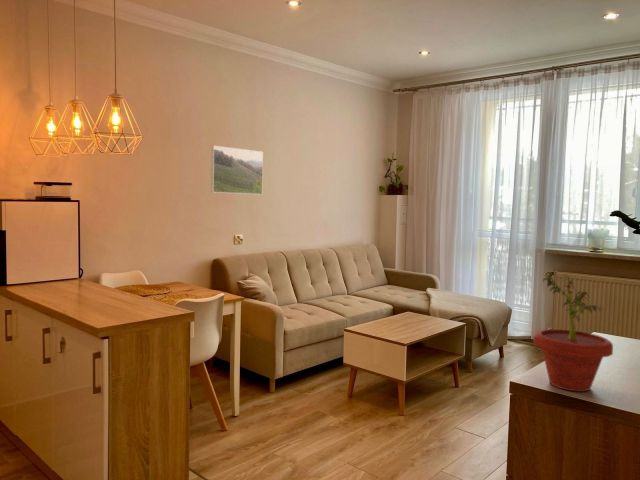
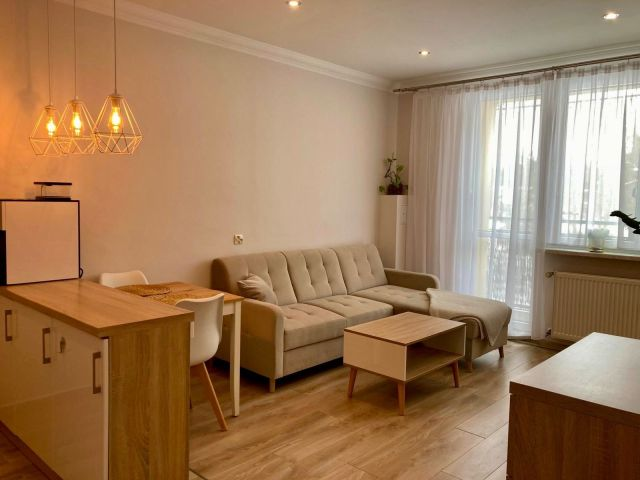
- potted plant [532,273,614,392]
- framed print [210,144,264,196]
